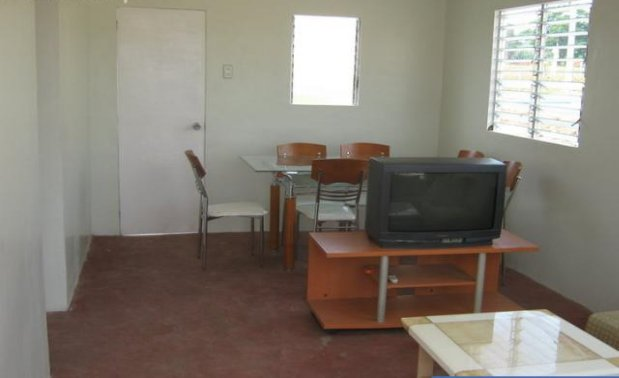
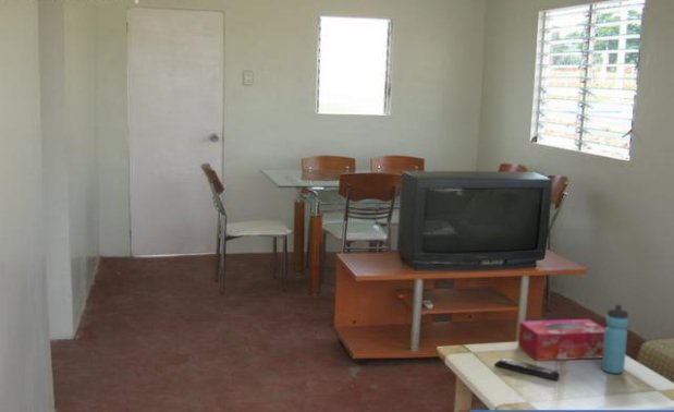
+ water bottle [601,303,629,375]
+ tissue box [517,318,605,362]
+ remote control [493,358,561,381]
